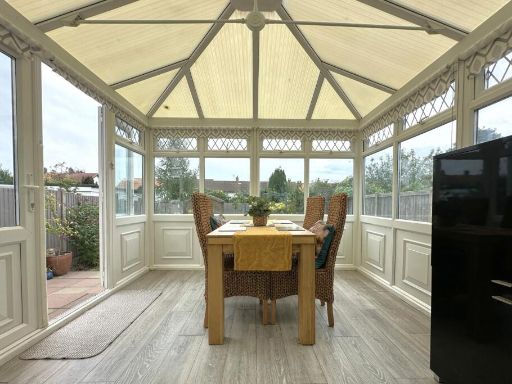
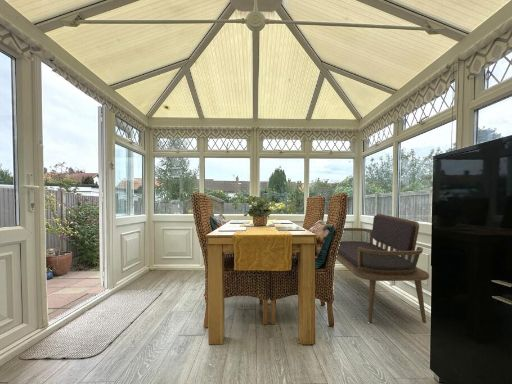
+ bench [335,213,430,324]
